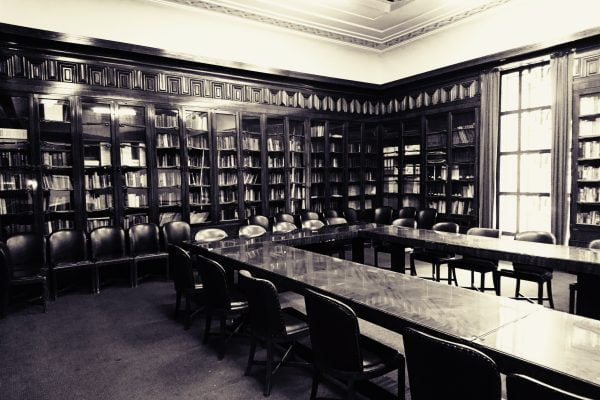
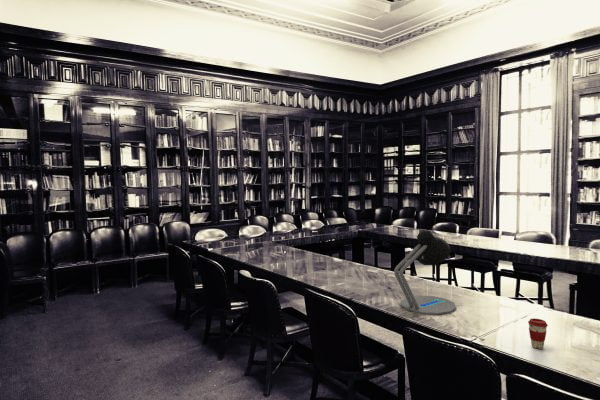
+ coffee cup [527,318,549,350]
+ desk lamp [393,229,457,316]
